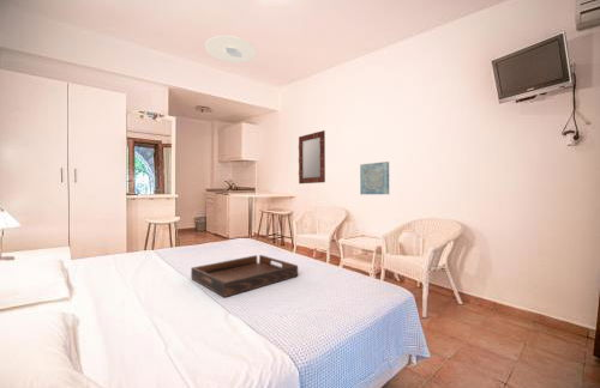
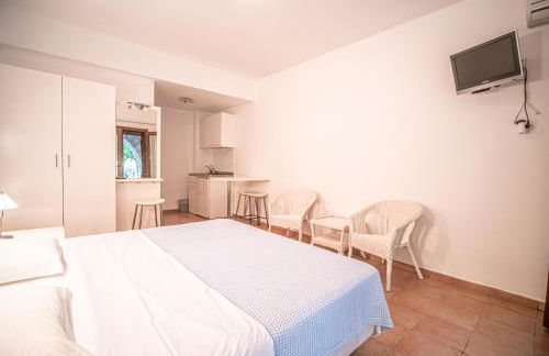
- ceiling light [204,35,257,63]
- wall art [359,160,390,195]
- home mirror [298,129,326,184]
- serving tray [190,254,299,298]
